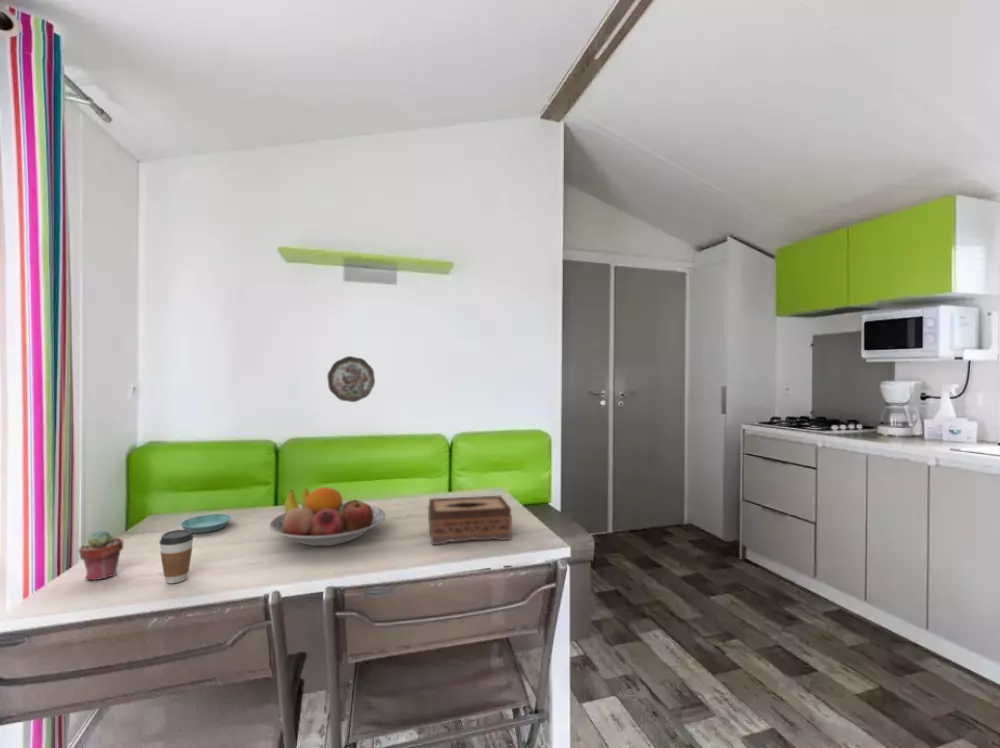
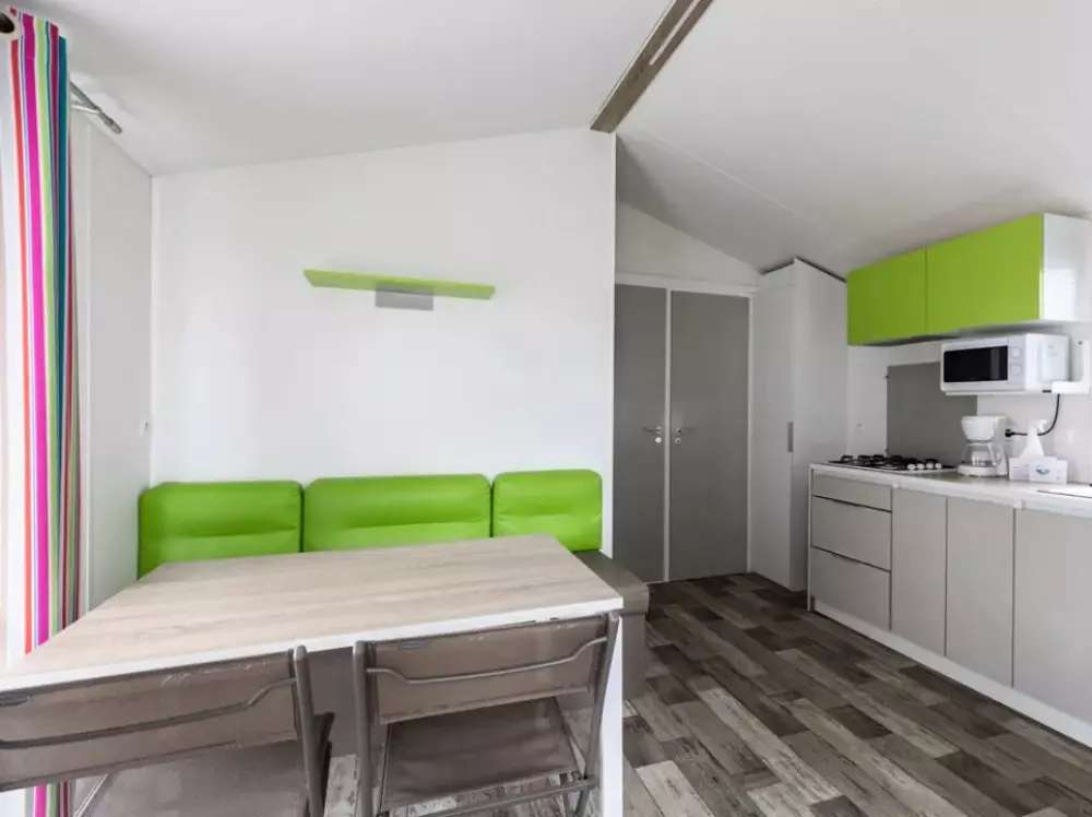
- potted succulent [78,529,124,581]
- decorative plate [326,355,376,403]
- tissue box [427,495,513,546]
- coffee cup [158,529,195,584]
- fruit bowl [268,486,387,547]
- saucer [179,513,232,534]
